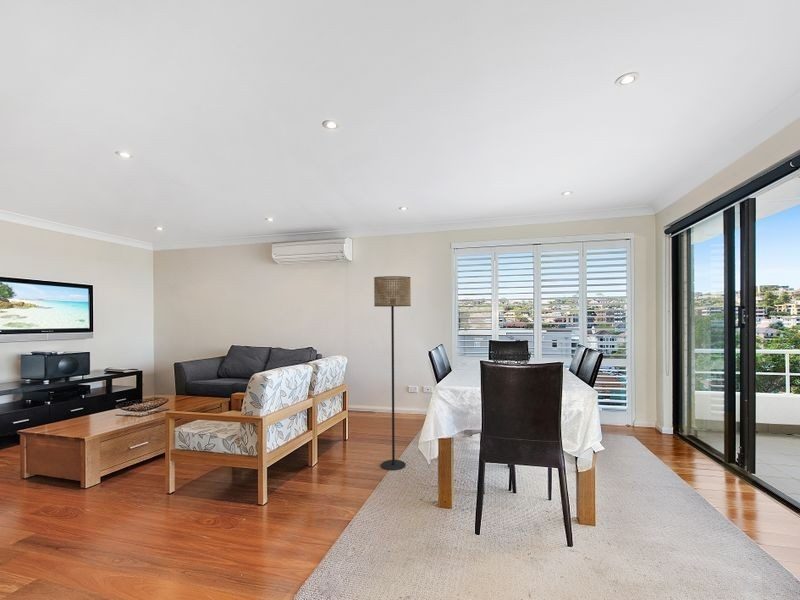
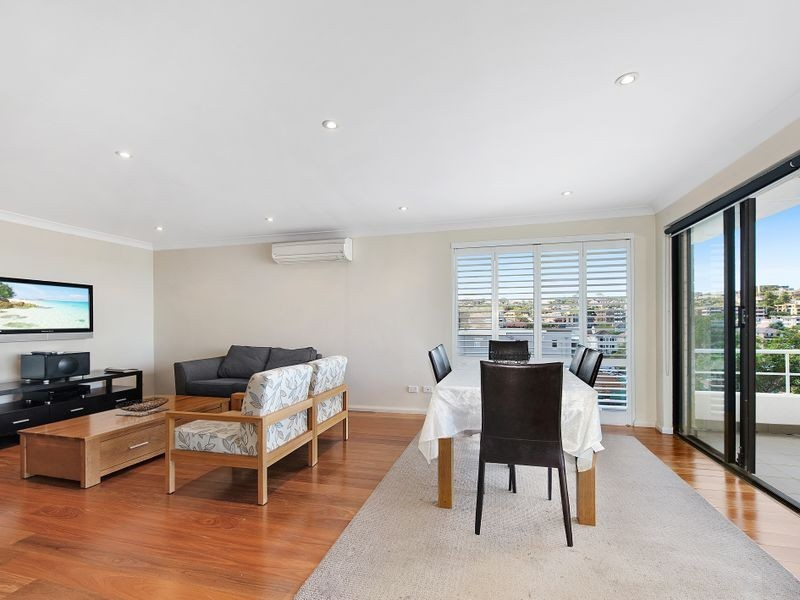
- floor lamp [373,275,412,471]
